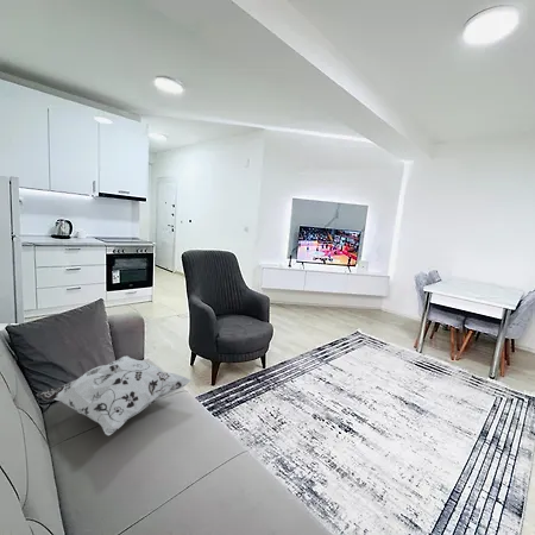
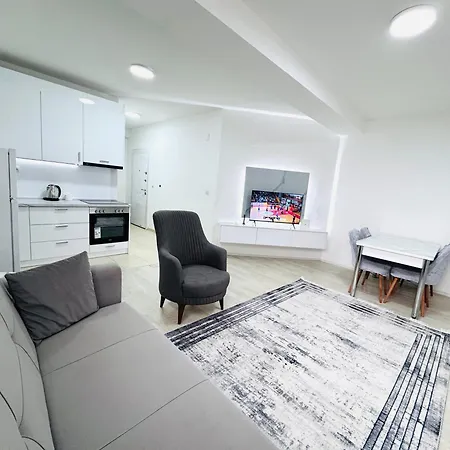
- decorative pillow [36,355,193,436]
